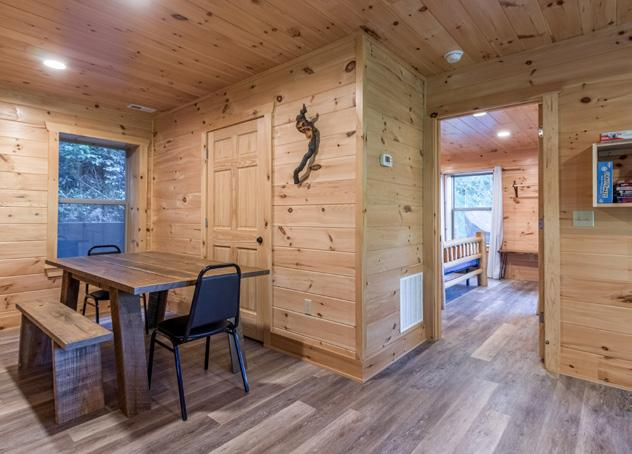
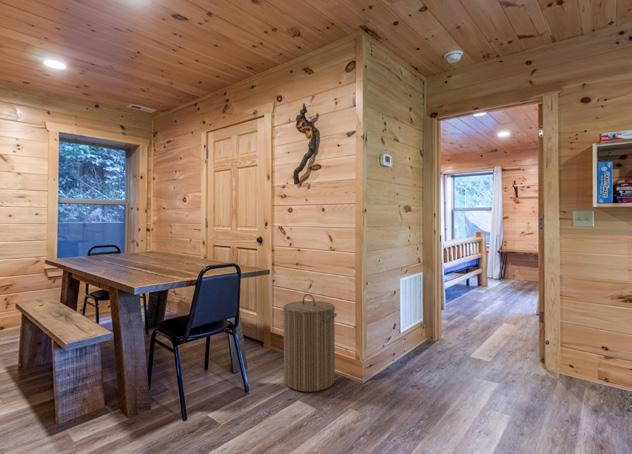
+ laundry hamper [282,293,338,393]
